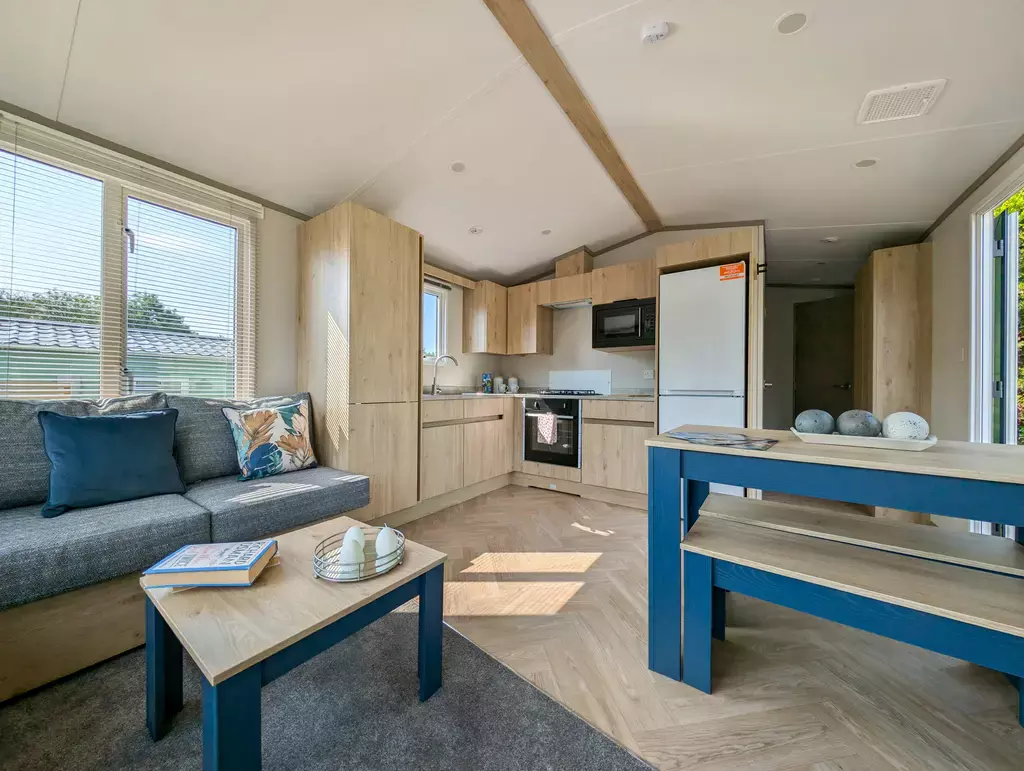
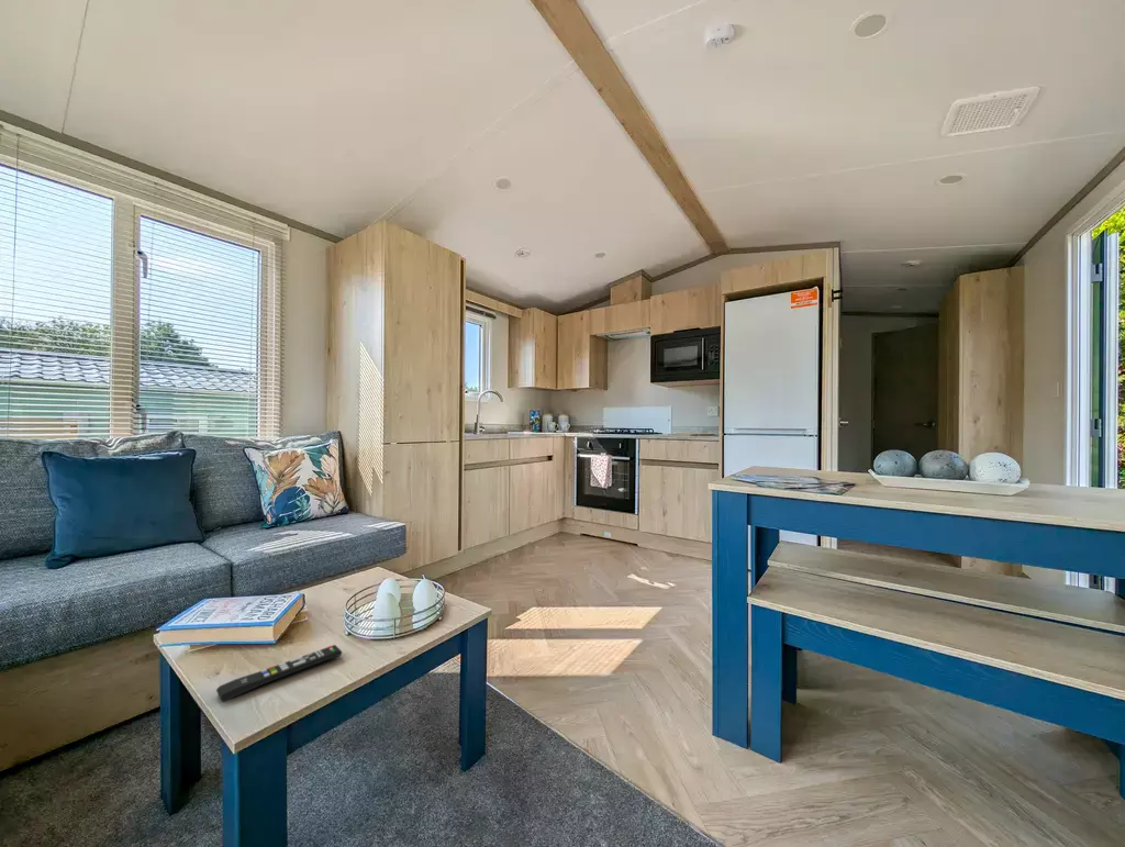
+ remote control [215,644,343,703]
